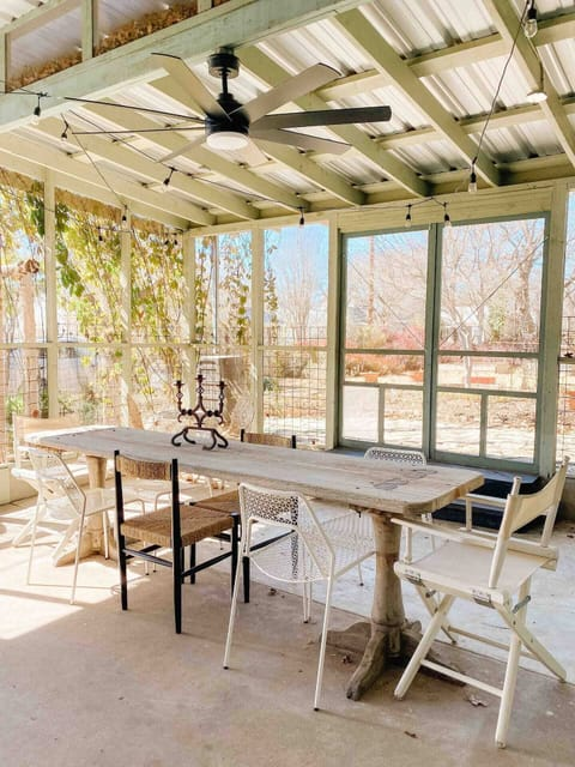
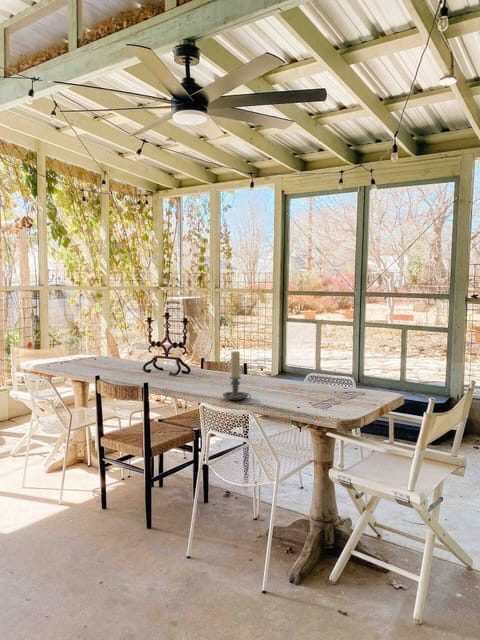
+ candle holder [221,350,252,401]
